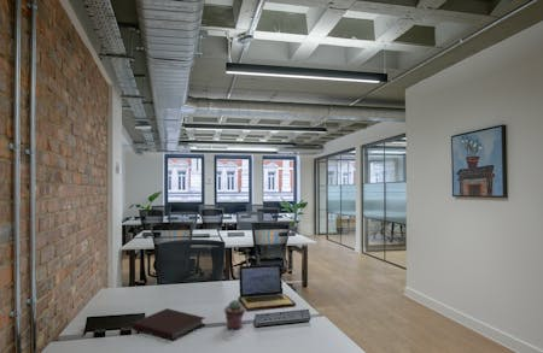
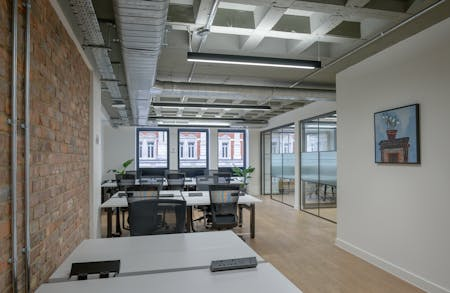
- potted succulent [223,299,246,330]
- notebook [132,307,206,342]
- laptop [237,263,297,311]
